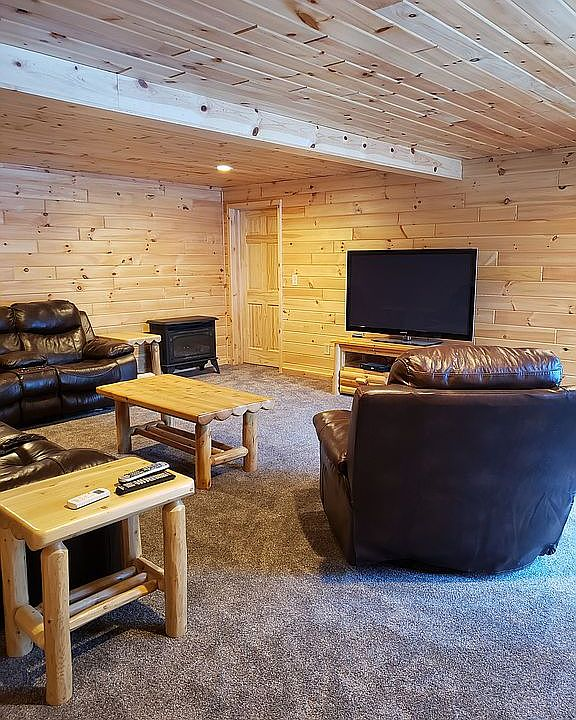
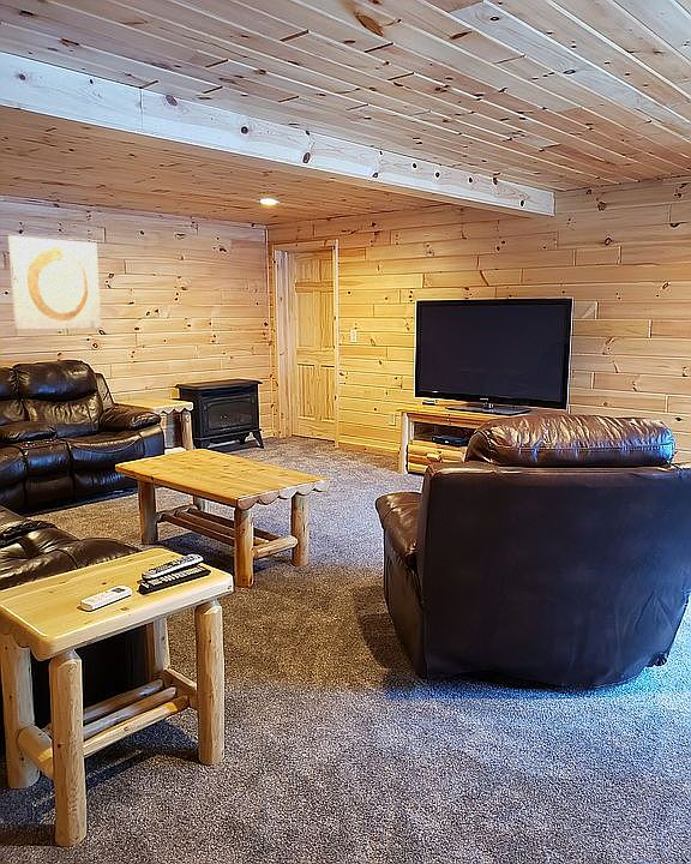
+ wall art [7,234,103,331]
